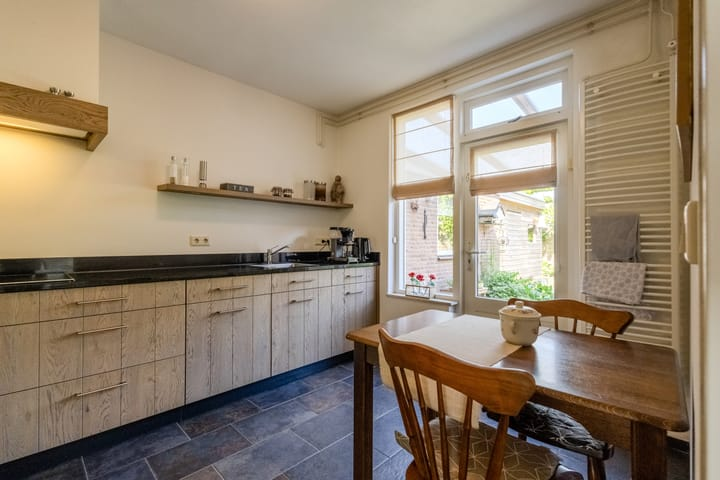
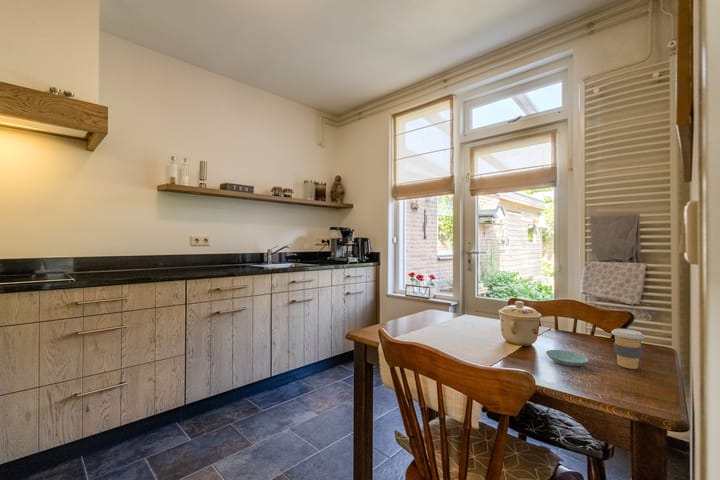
+ coffee cup [610,328,646,370]
+ saucer [545,349,589,367]
